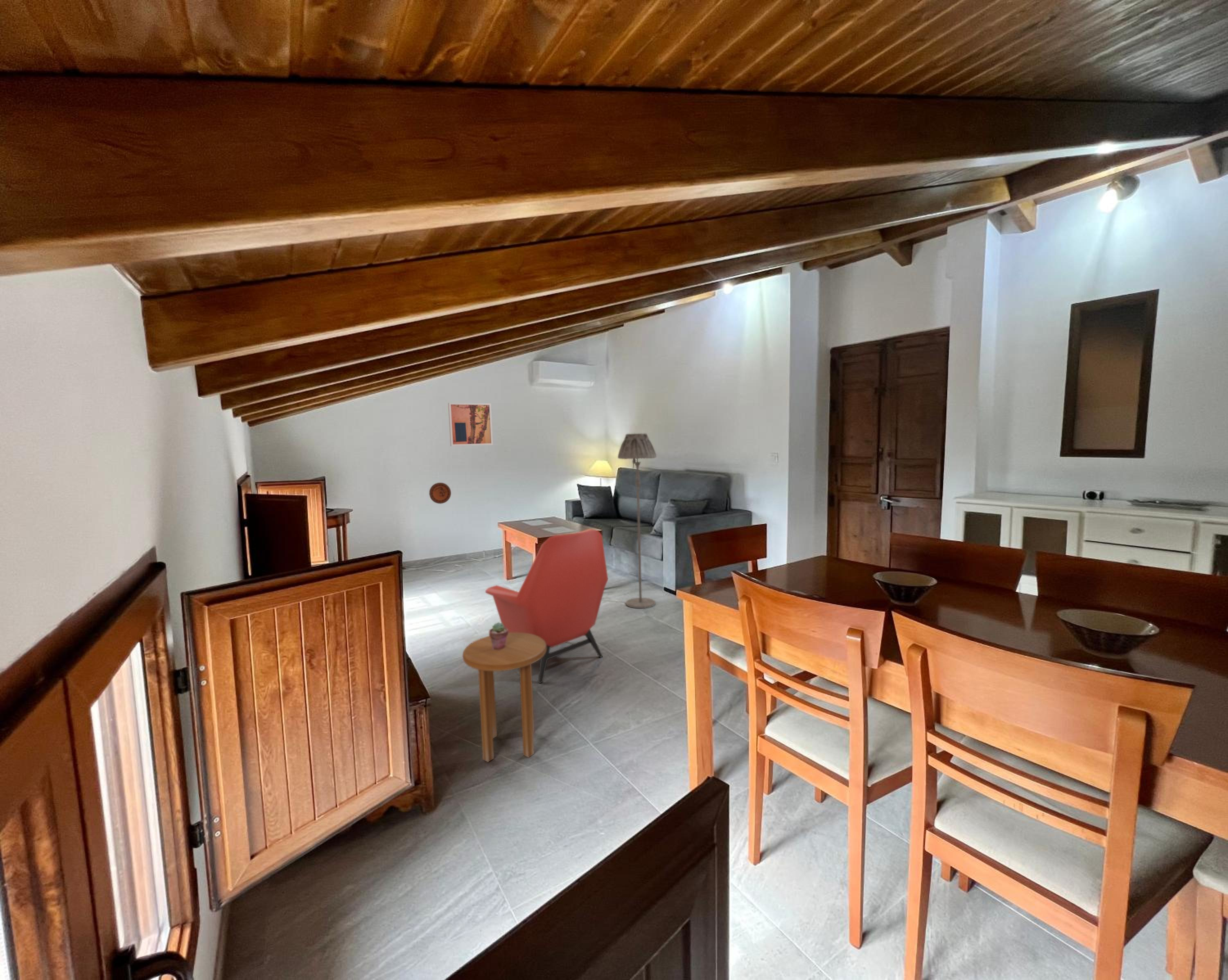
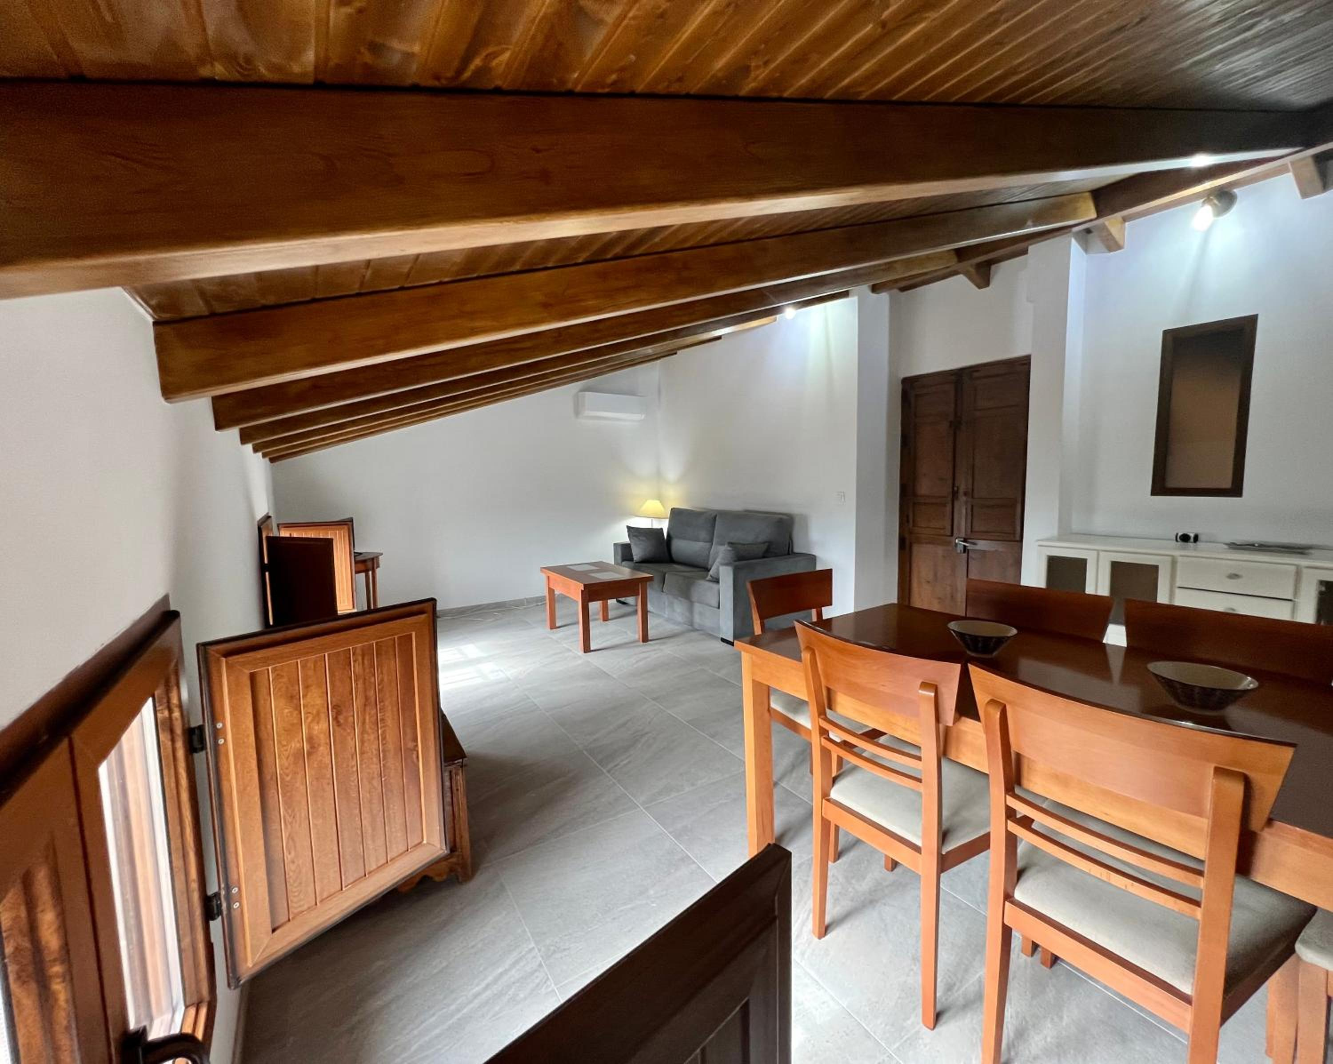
- decorative plate [429,482,451,504]
- potted succulent [489,622,508,650]
- armchair [485,528,609,684]
- floor lamp [617,433,657,609]
- wall art [447,402,493,447]
- side table [462,632,546,763]
